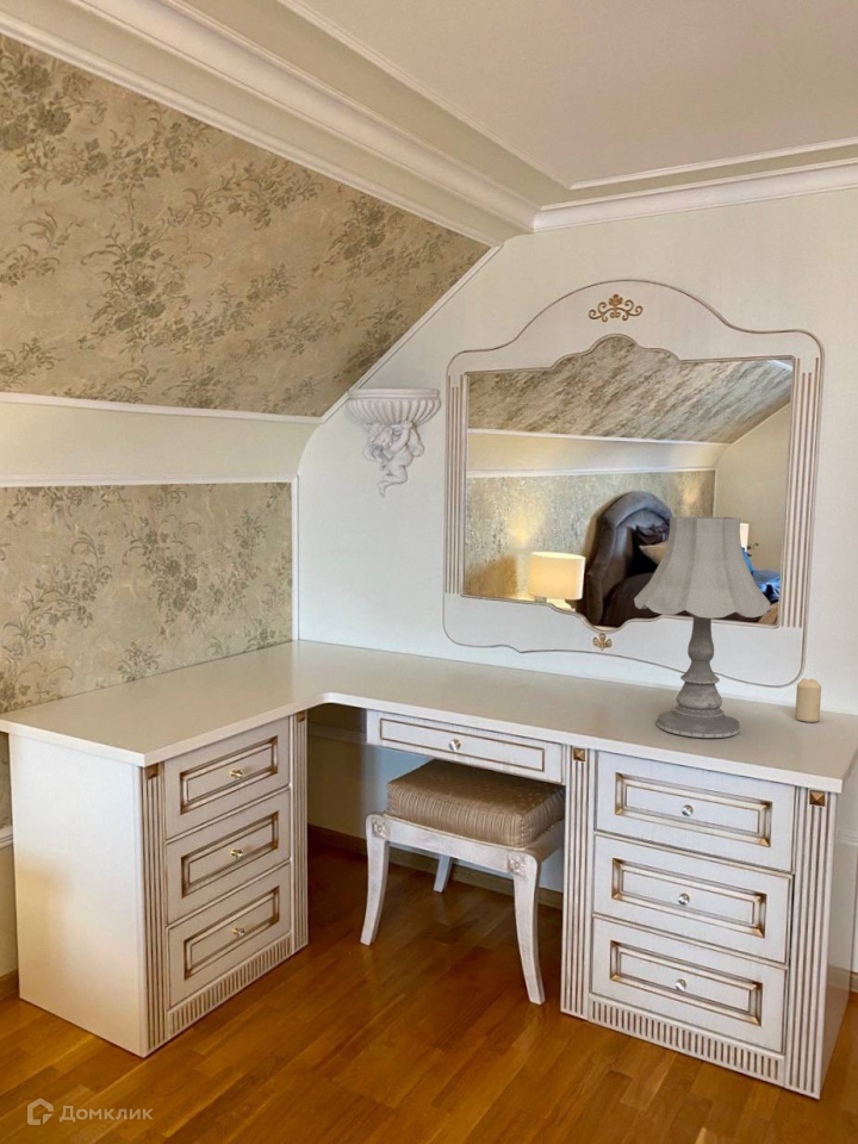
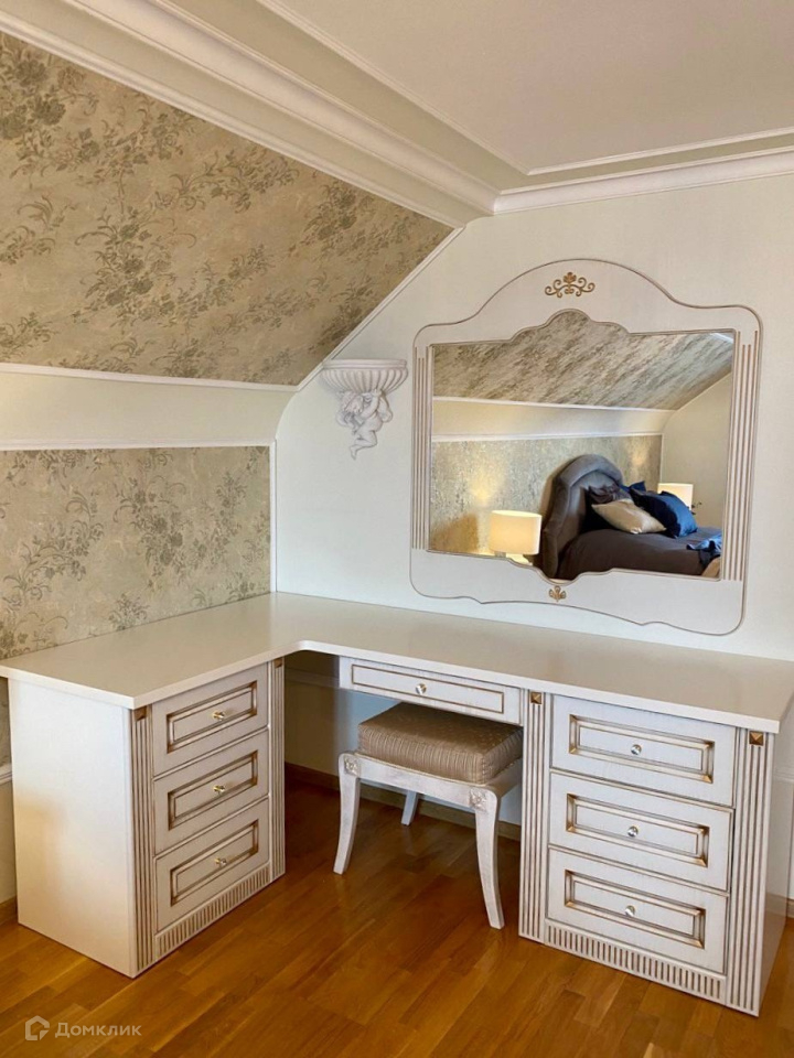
- candle [795,677,822,723]
- table lamp [633,515,772,739]
